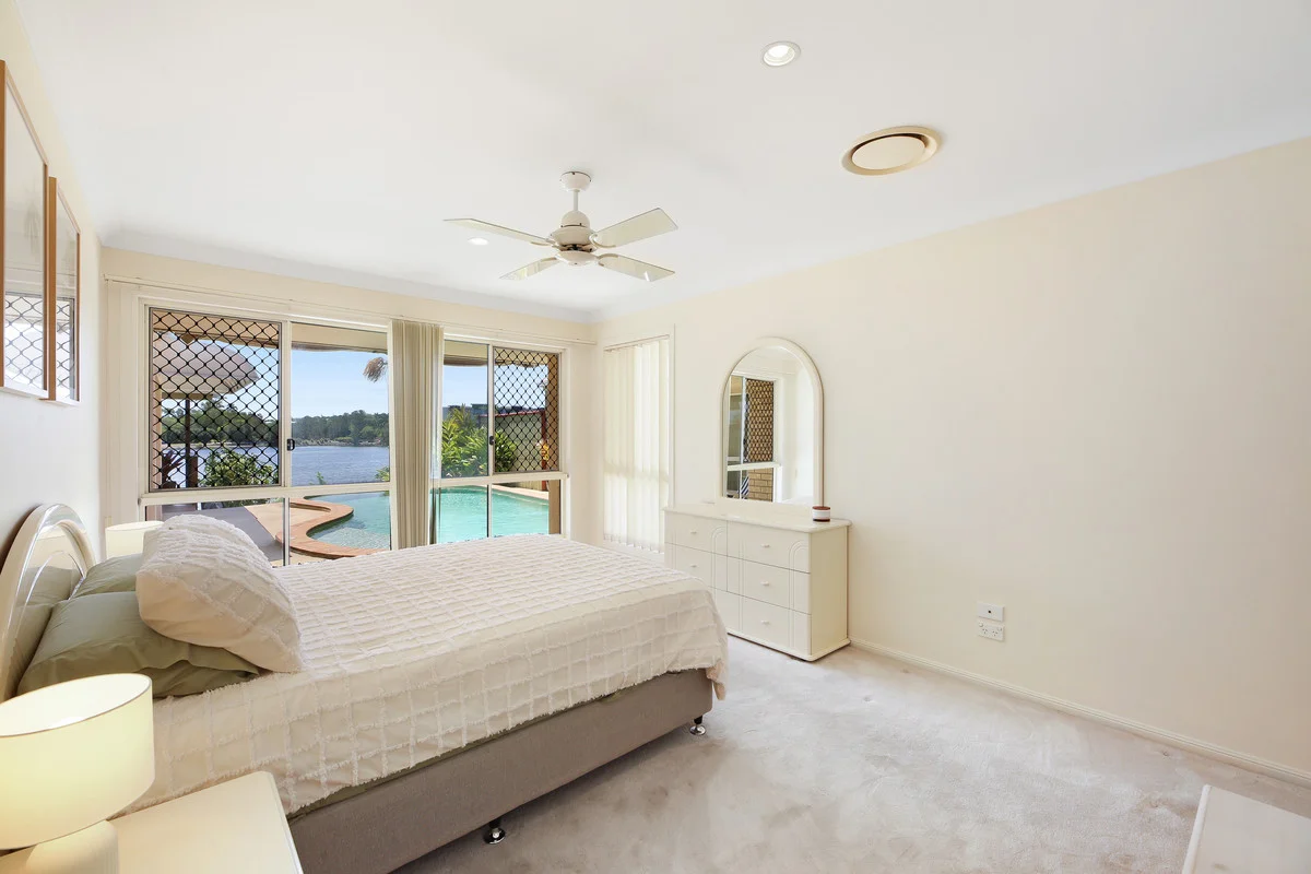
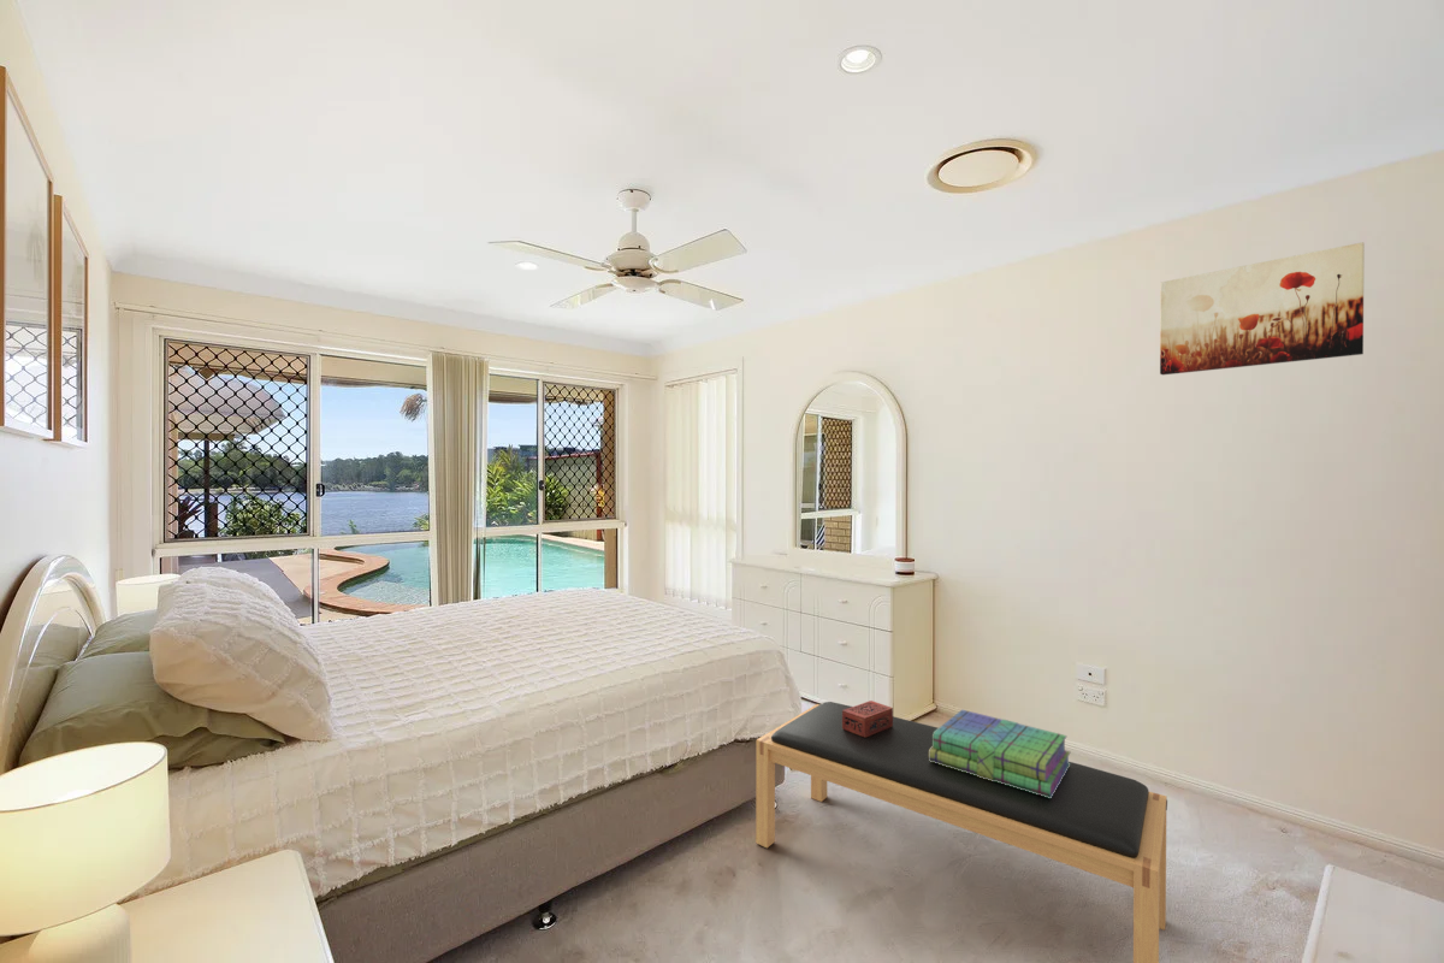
+ stack of books [929,709,1071,798]
+ decorative box [842,699,894,738]
+ bench [754,701,1168,963]
+ wall art [1159,242,1366,376]
